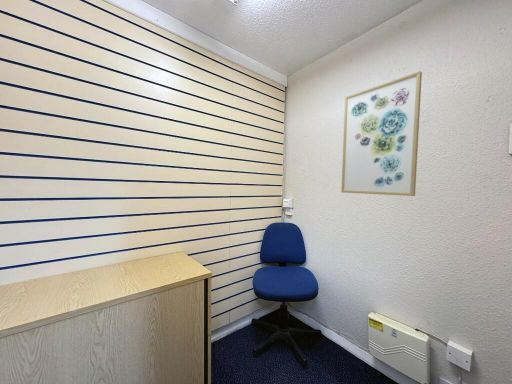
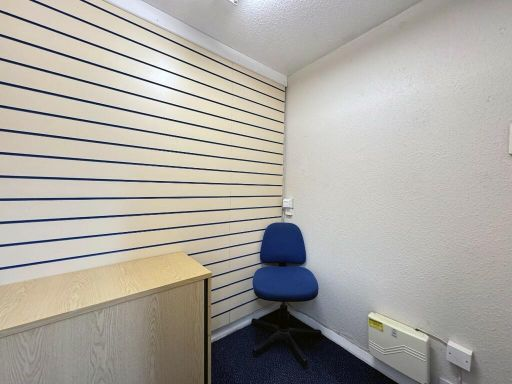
- wall art [340,70,423,197]
